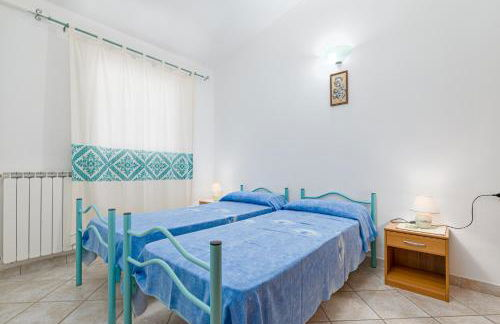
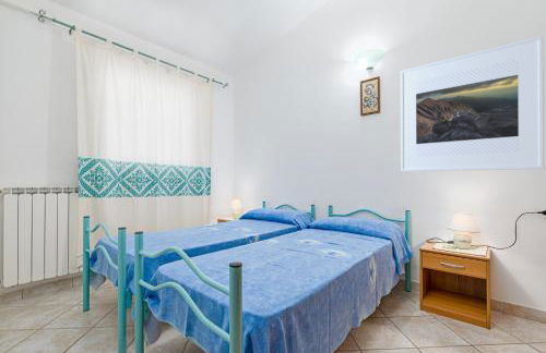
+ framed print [400,35,545,172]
